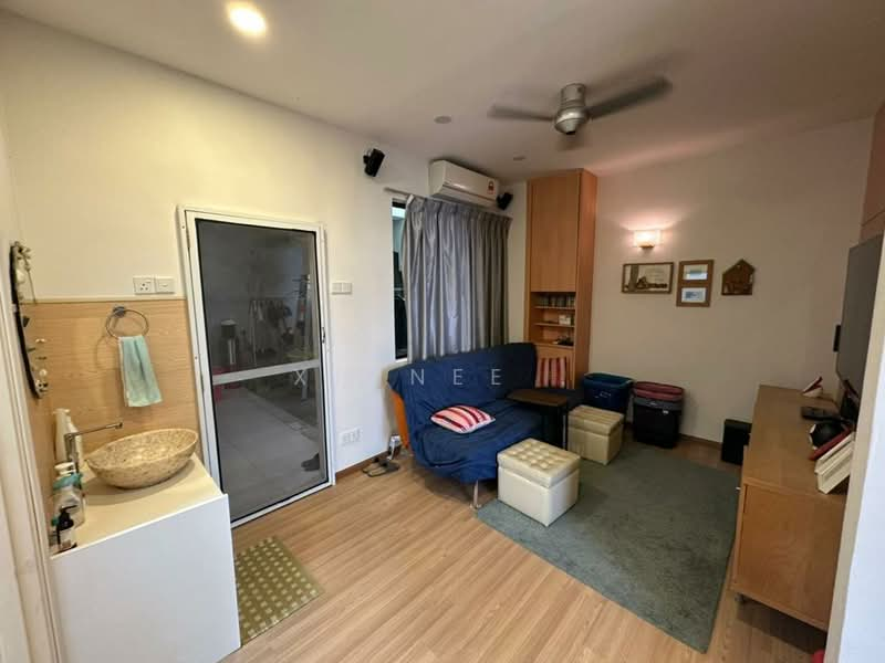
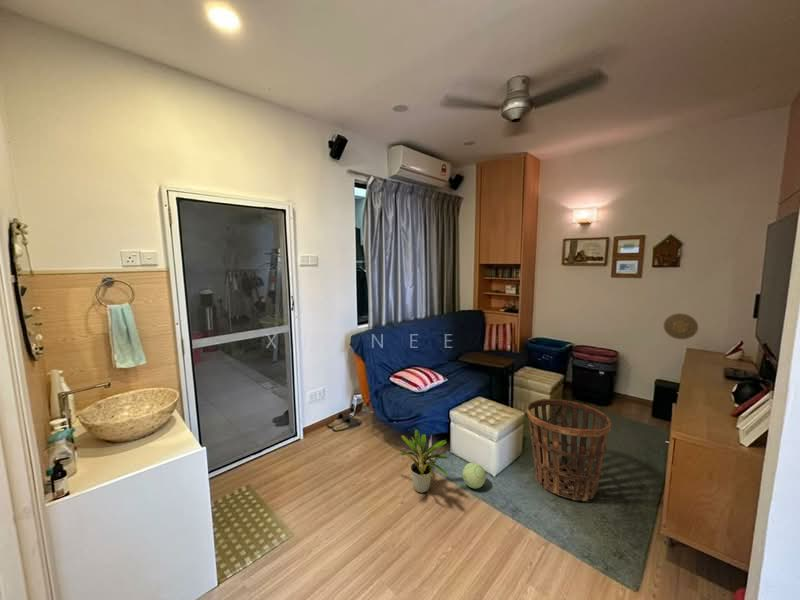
+ potted plant [387,429,449,494]
+ plush toy [462,462,487,489]
+ decorative plate [663,312,699,340]
+ basket [526,398,612,502]
